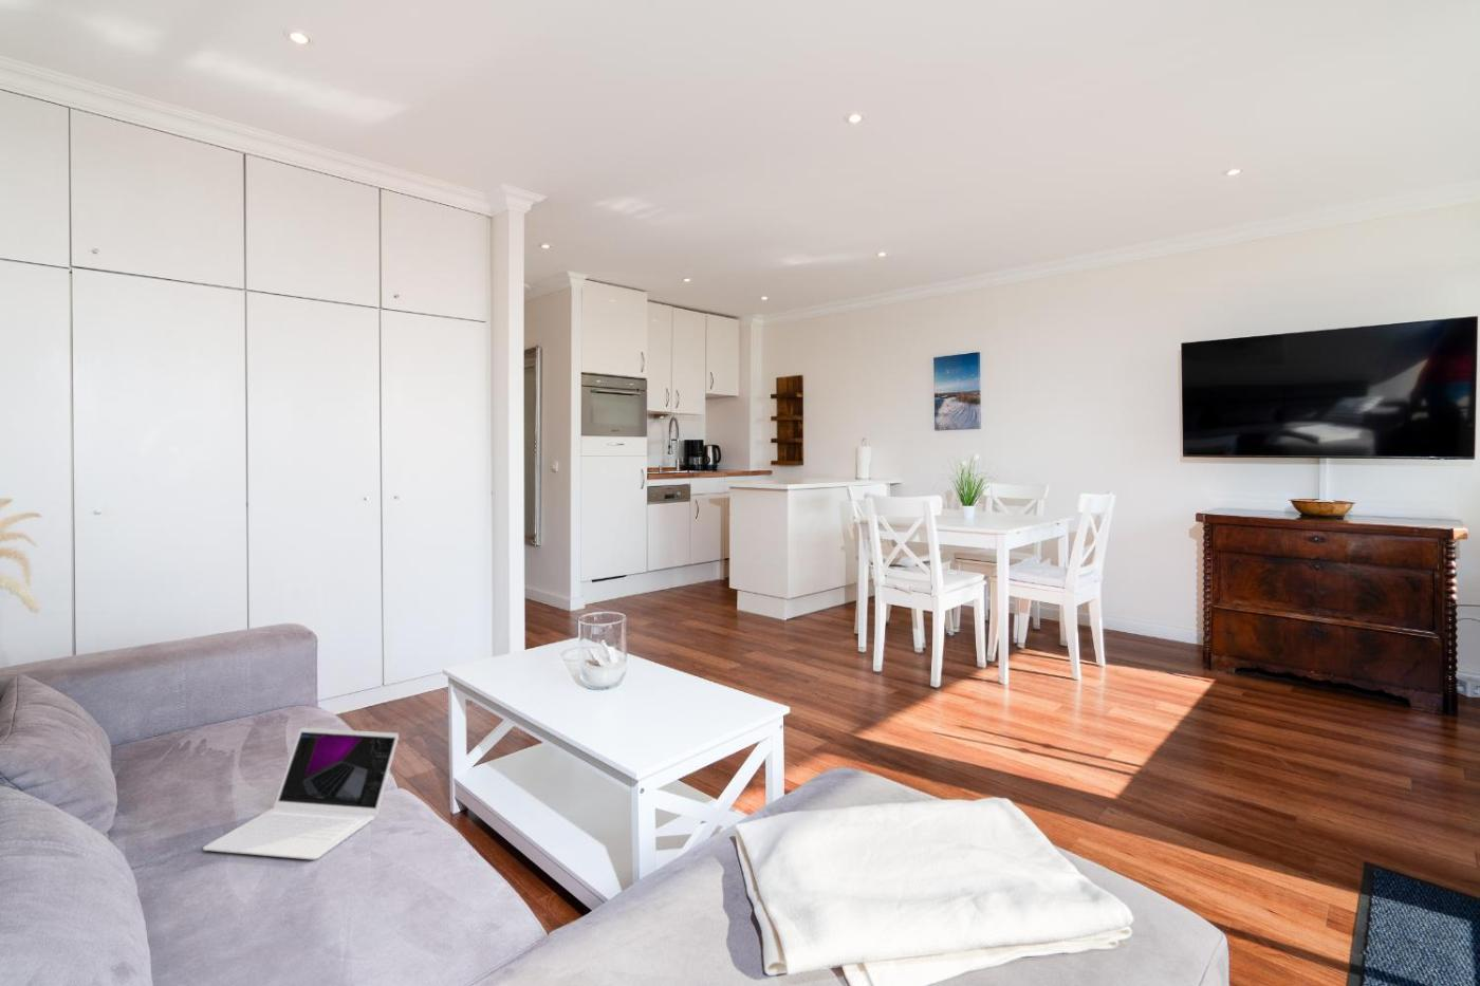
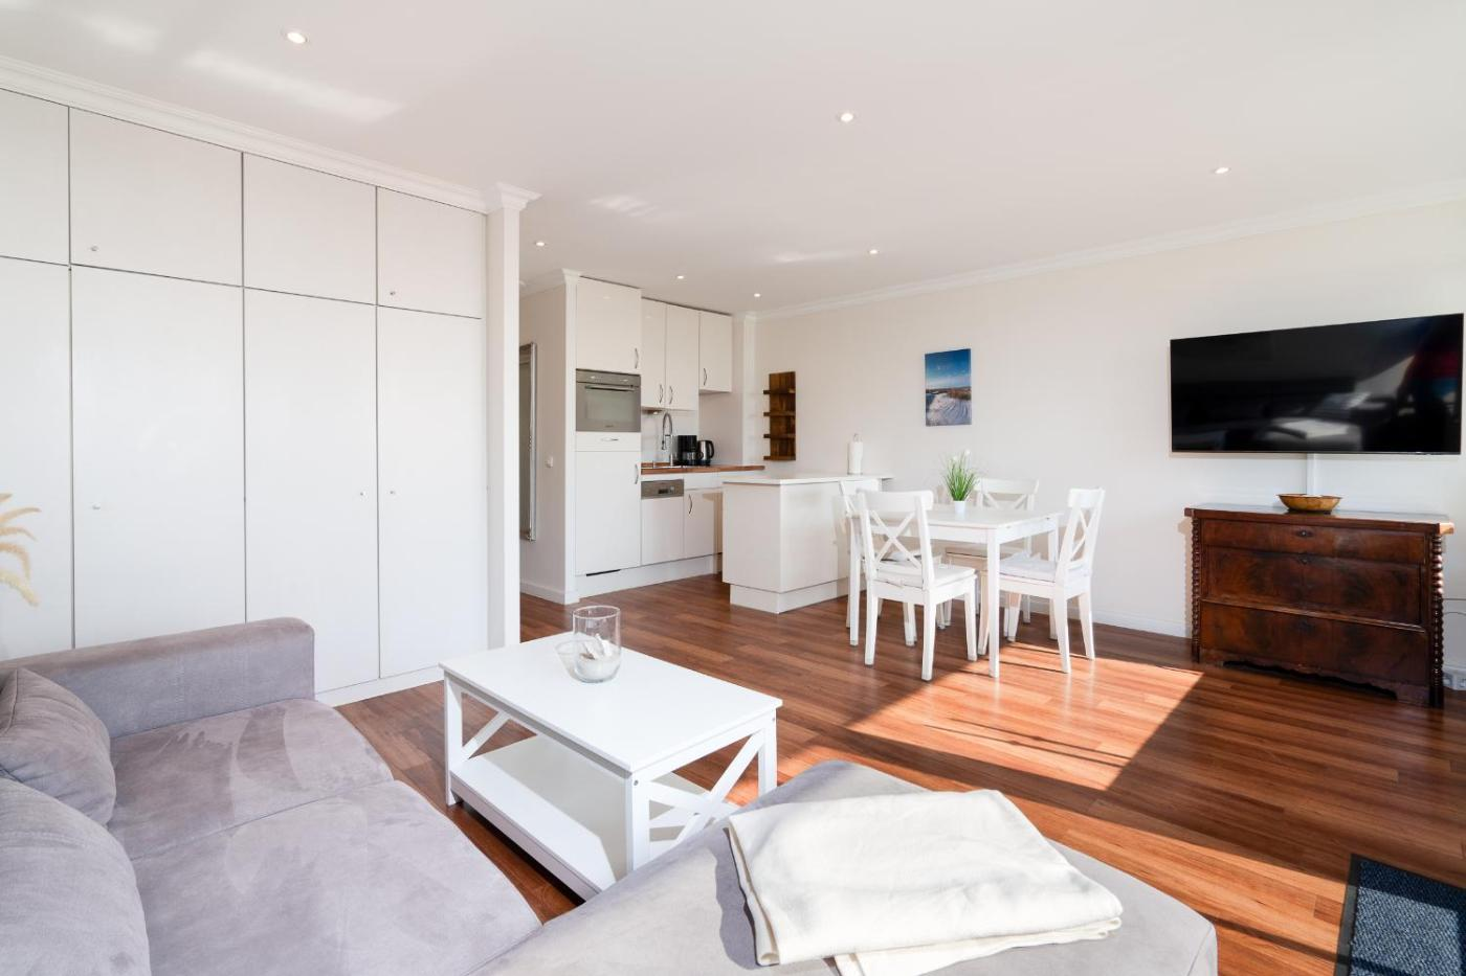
- laptop [202,727,399,861]
